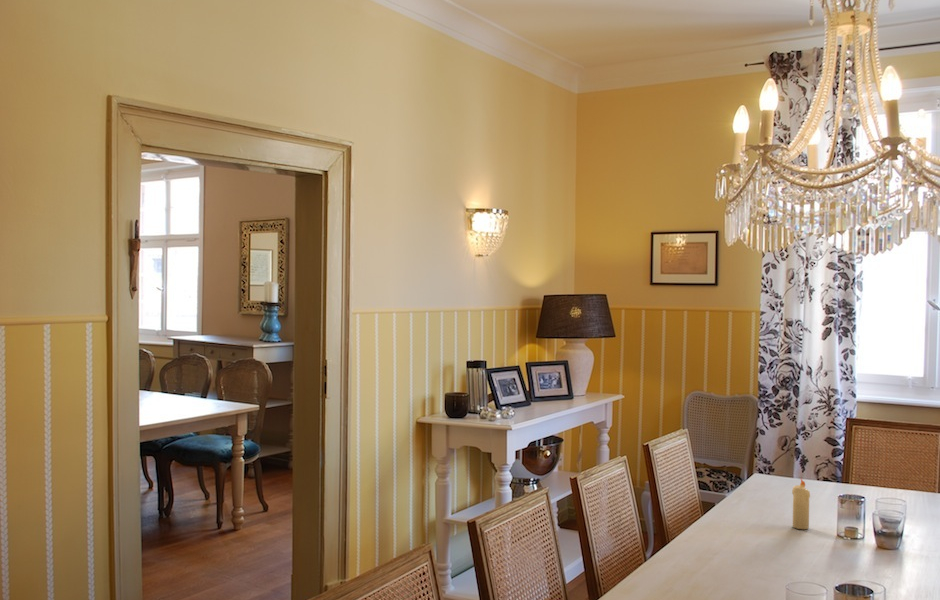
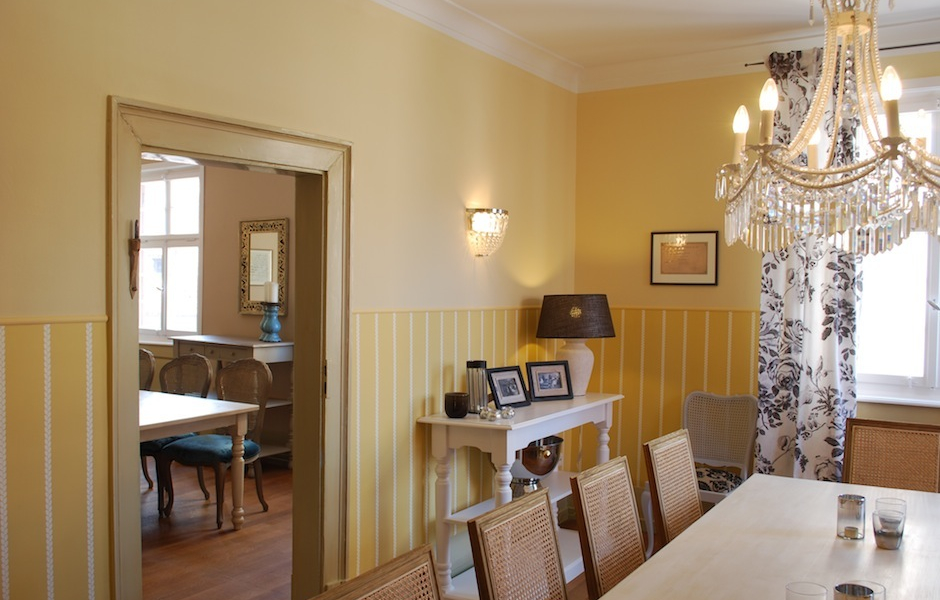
- candle [791,478,811,530]
